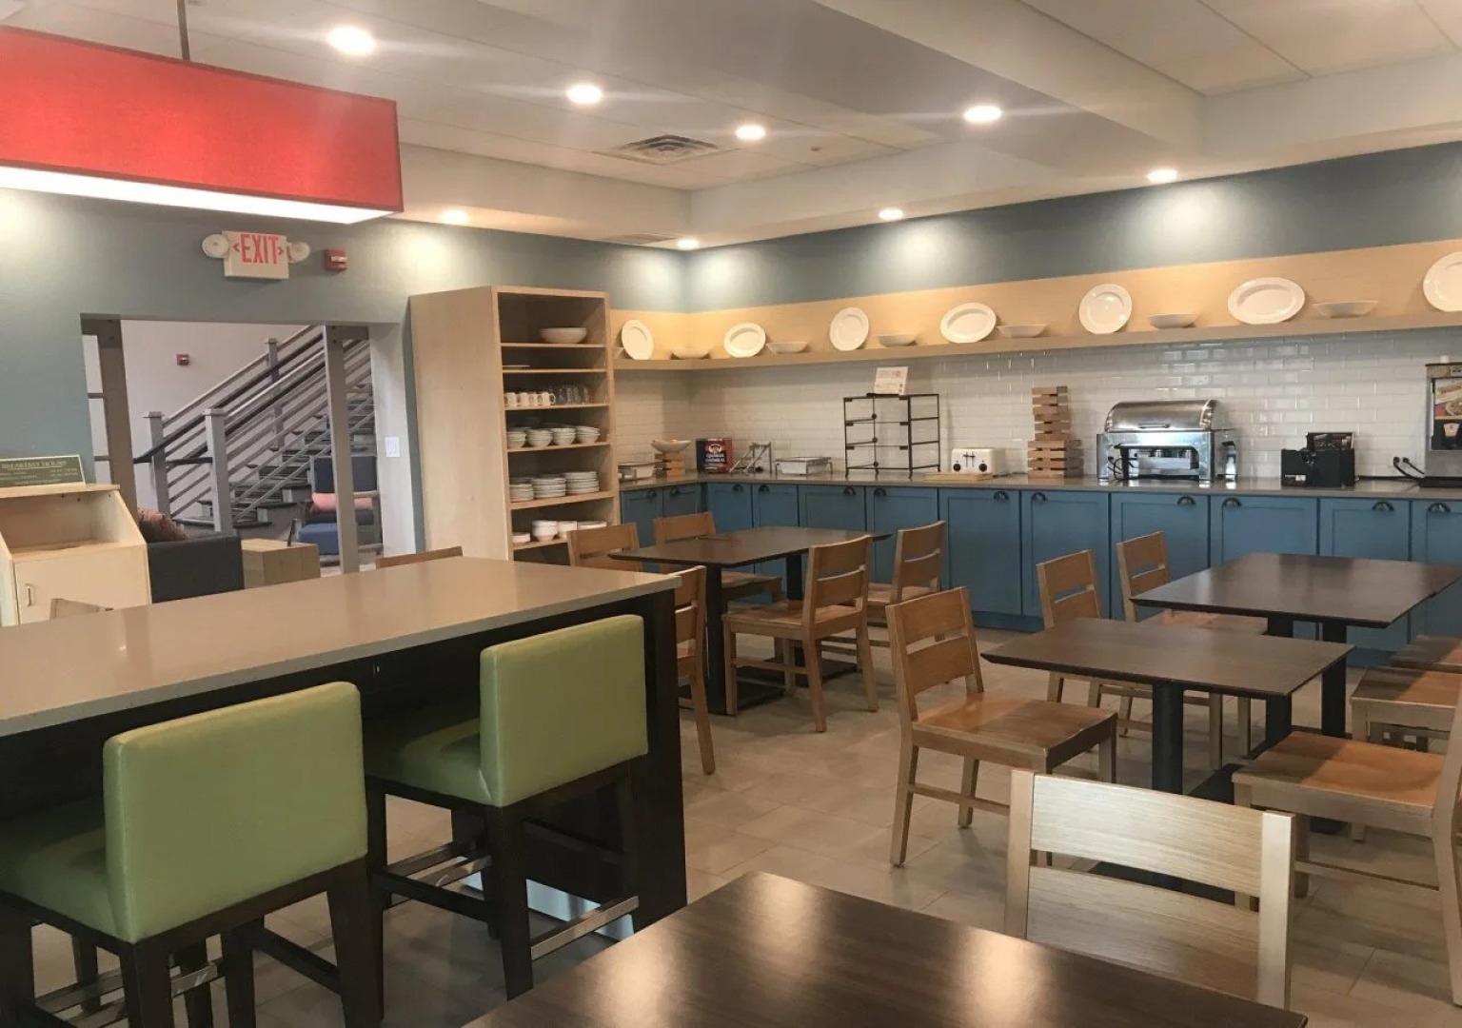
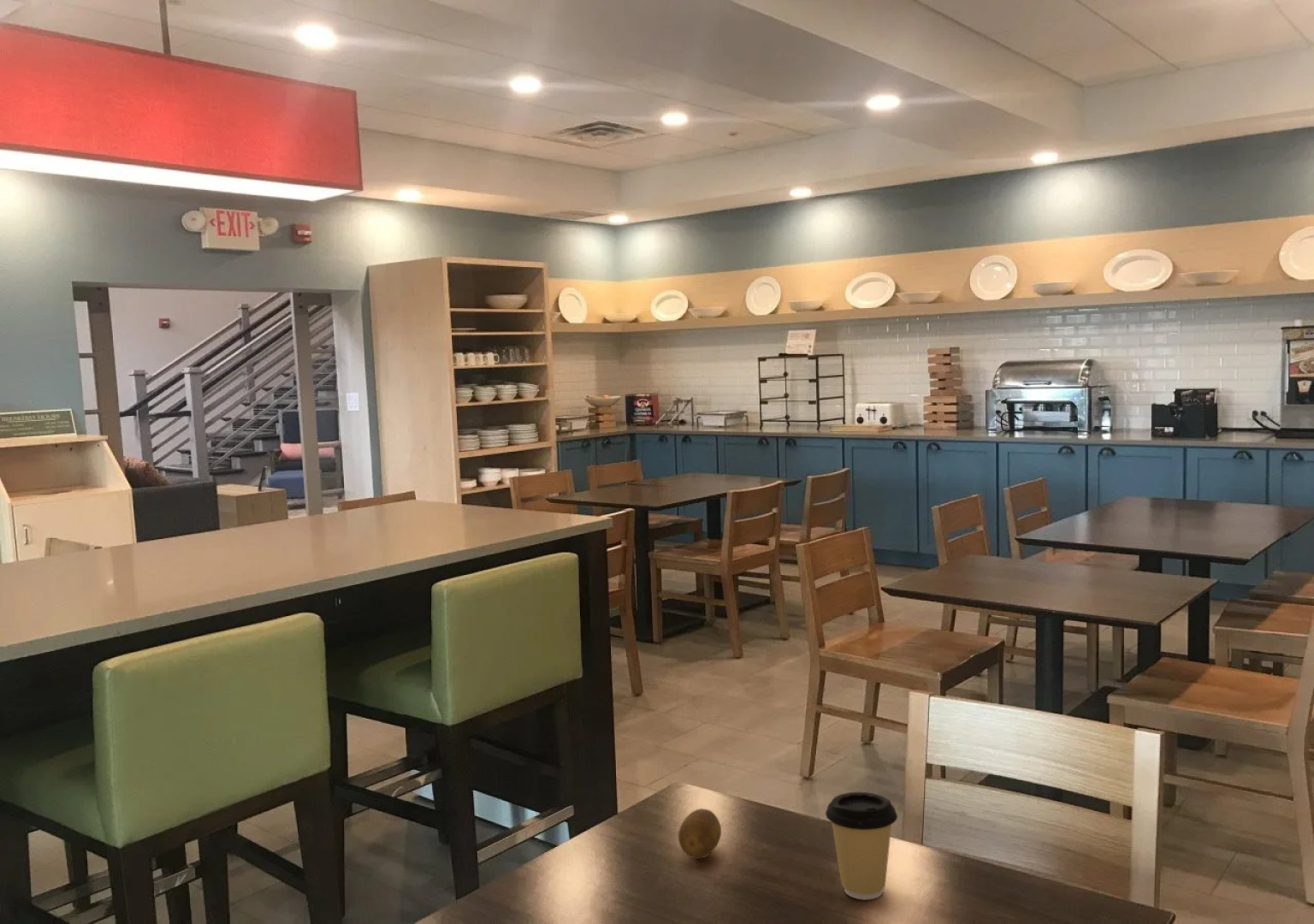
+ fruit [678,808,722,859]
+ coffee cup [825,791,898,900]
